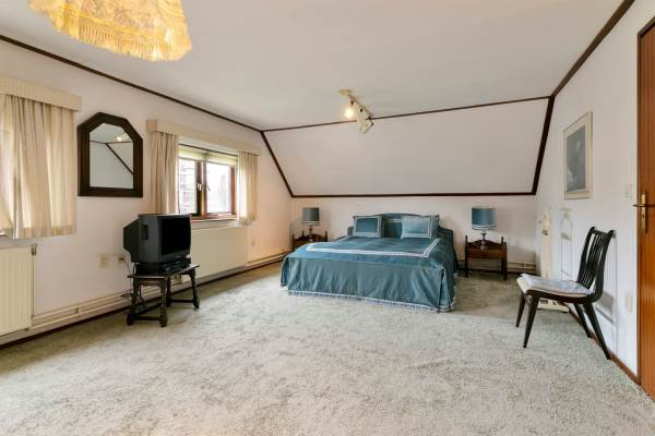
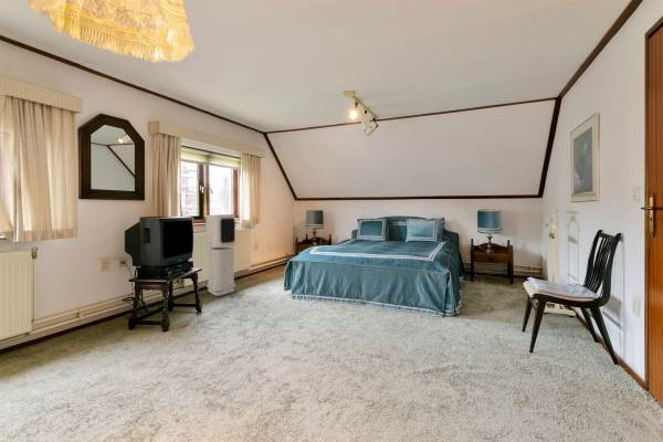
+ air purifier [204,214,236,297]
